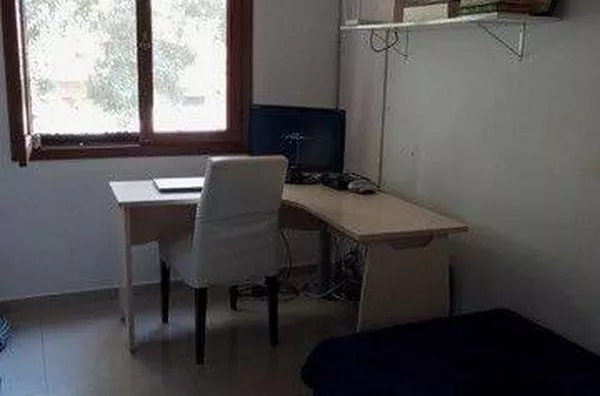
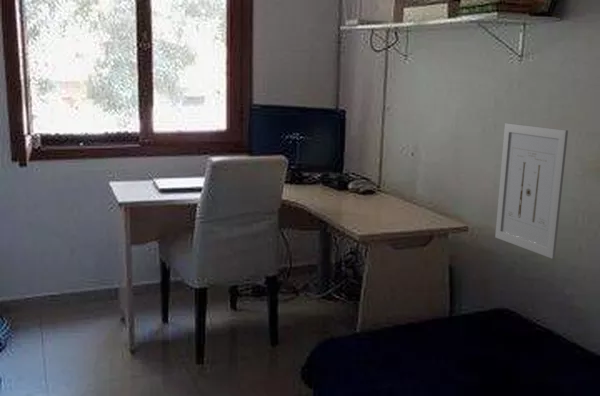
+ wall art [494,122,569,260]
